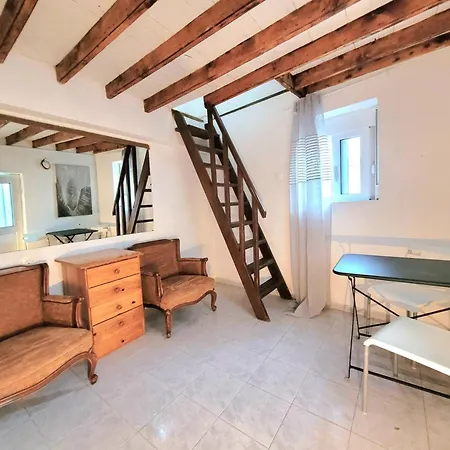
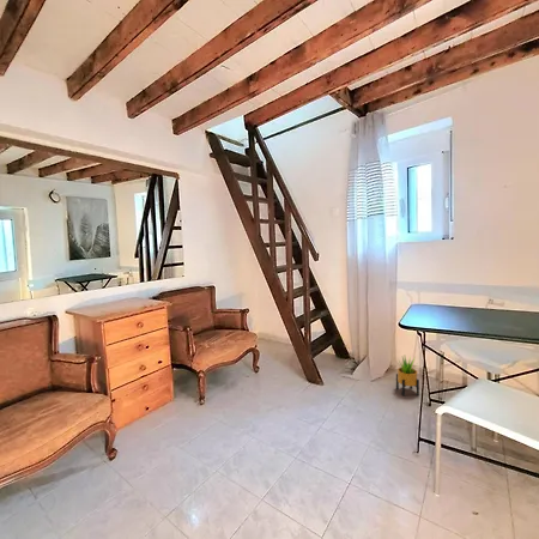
+ potted plant [395,355,420,396]
